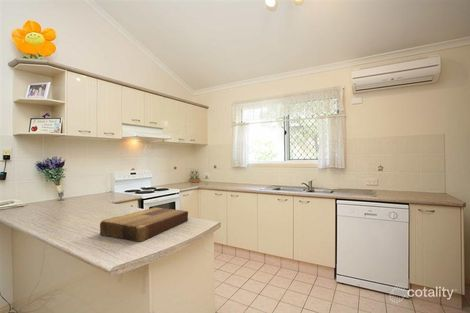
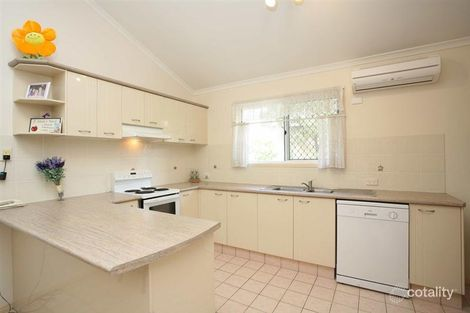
- cutting board [99,207,189,243]
